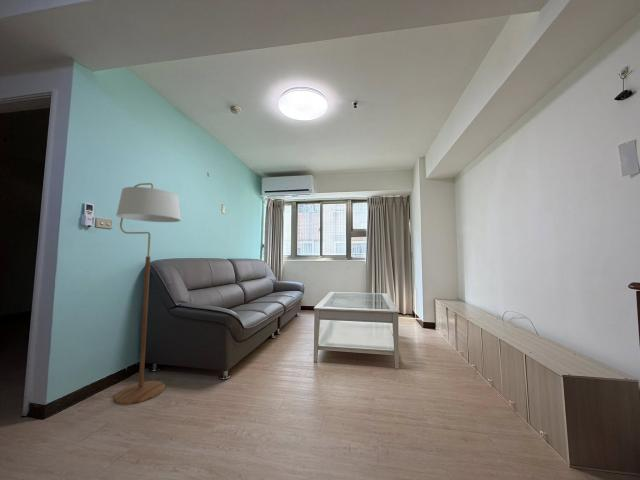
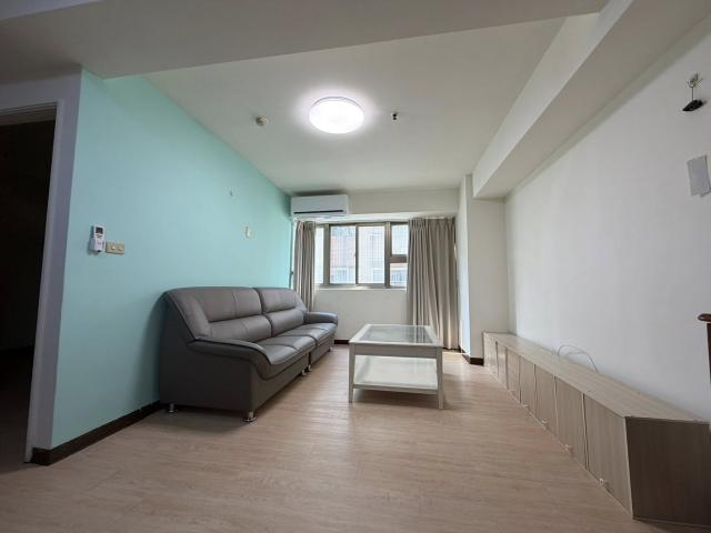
- floor lamp [113,182,182,406]
